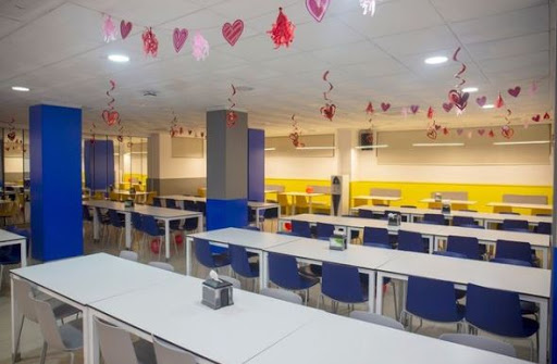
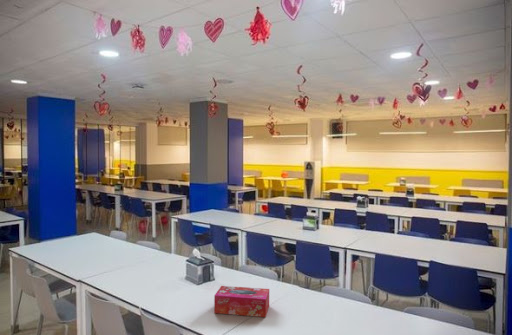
+ tissue box [213,285,270,318]
